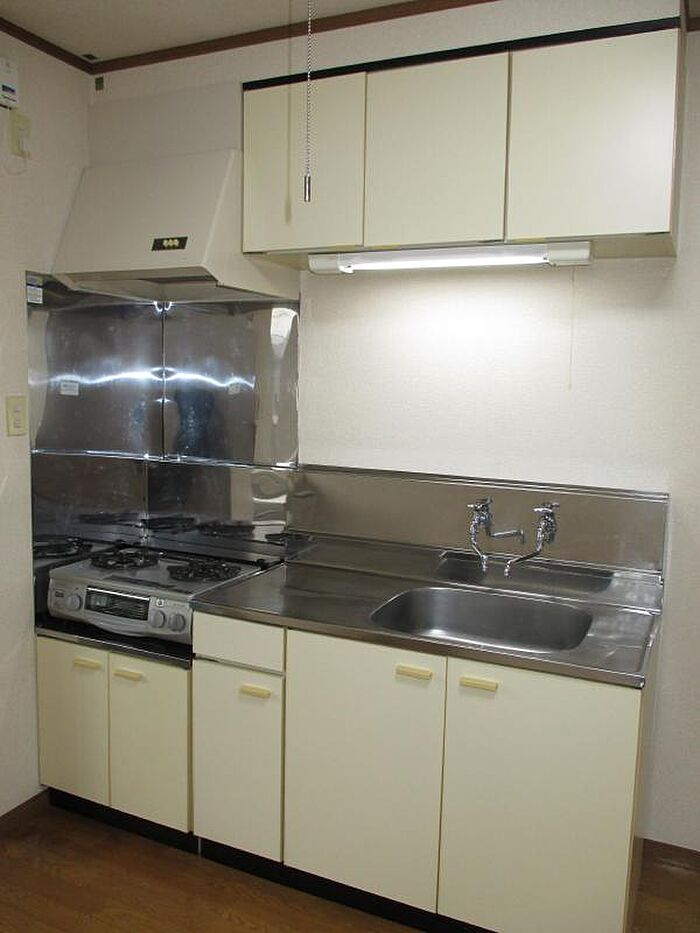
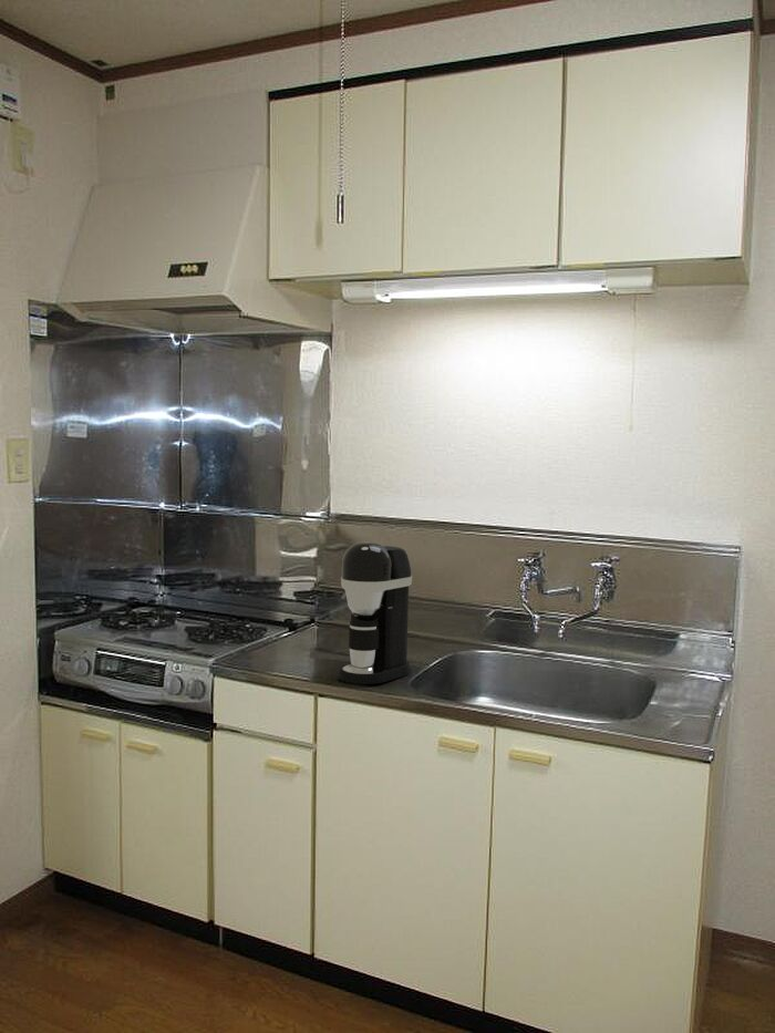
+ coffee maker [337,540,413,685]
